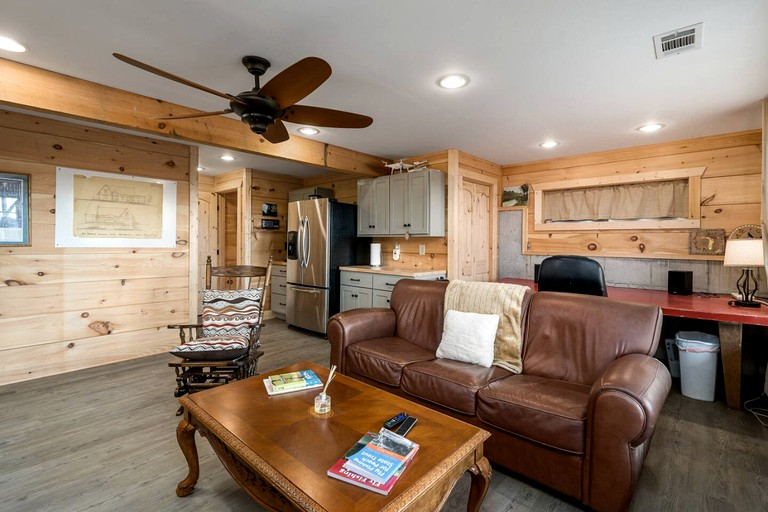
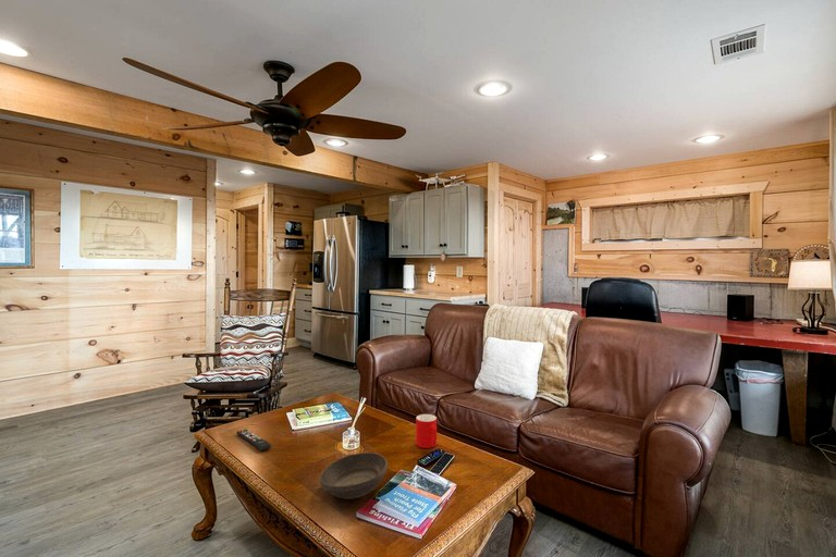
+ cup [415,413,438,449]
+ bowl [319,451,389,500]
+ remote control [235,428,272,451]
